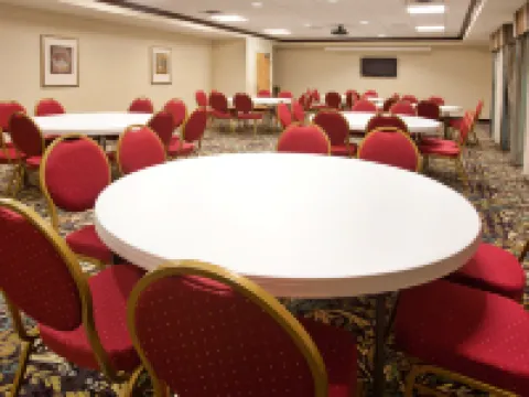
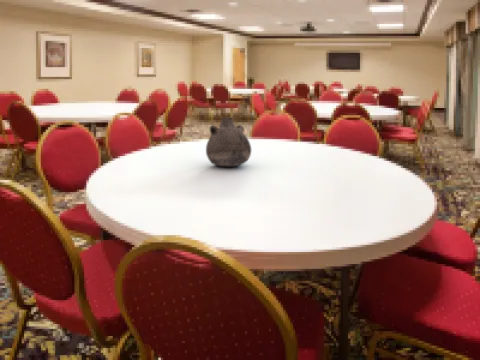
+ vase [205,116,252,167]
